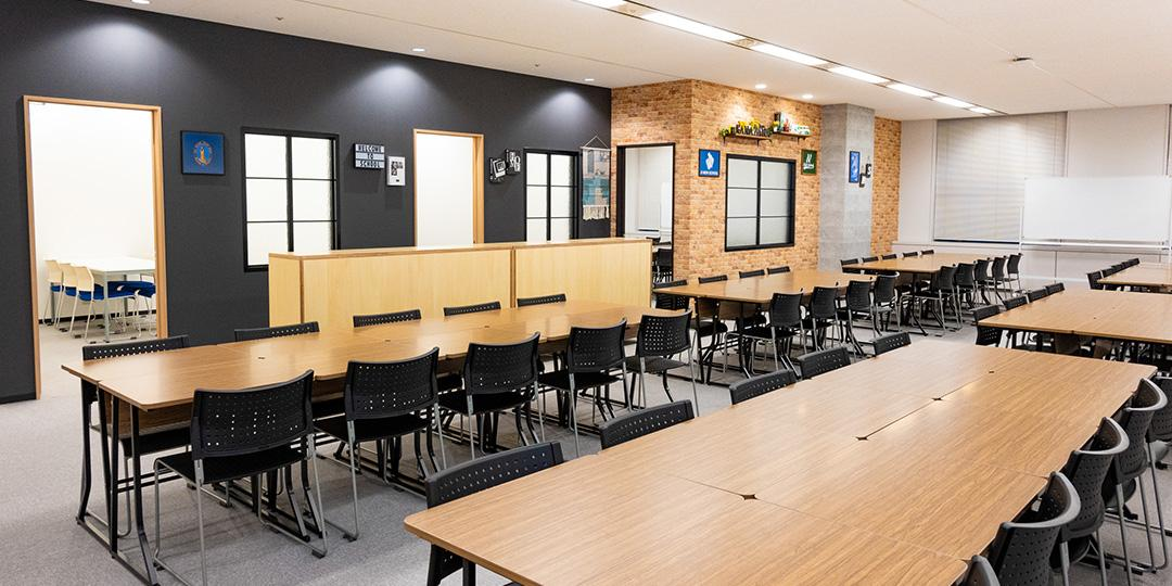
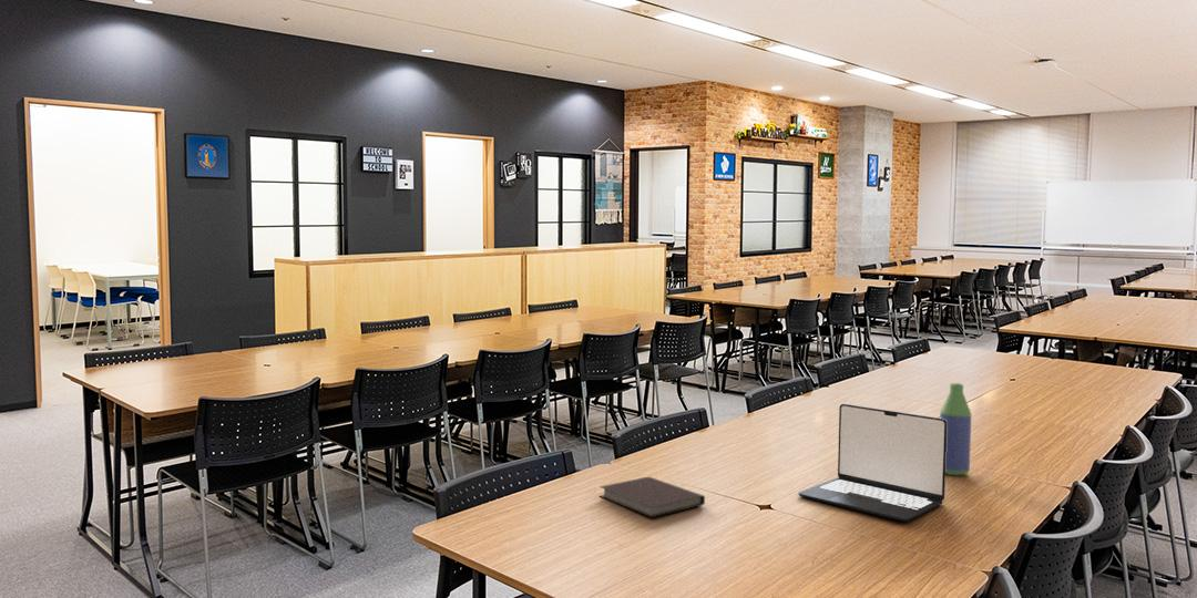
+ notebook [598,476,706,518]
+ bottle [939,382,972,476]
+ laptop [798,403,947,522]
